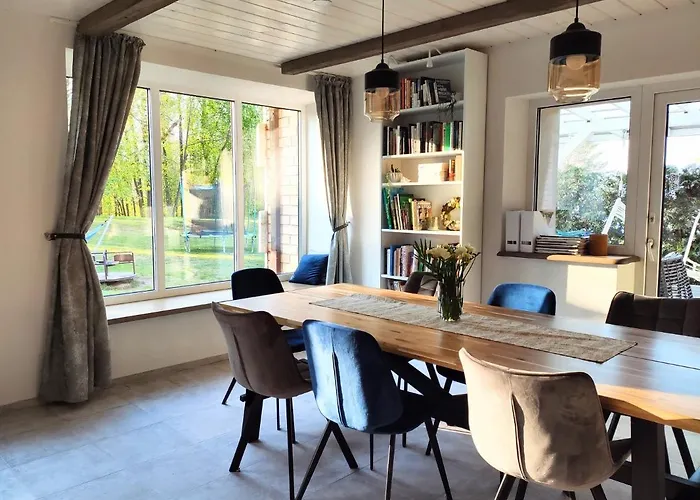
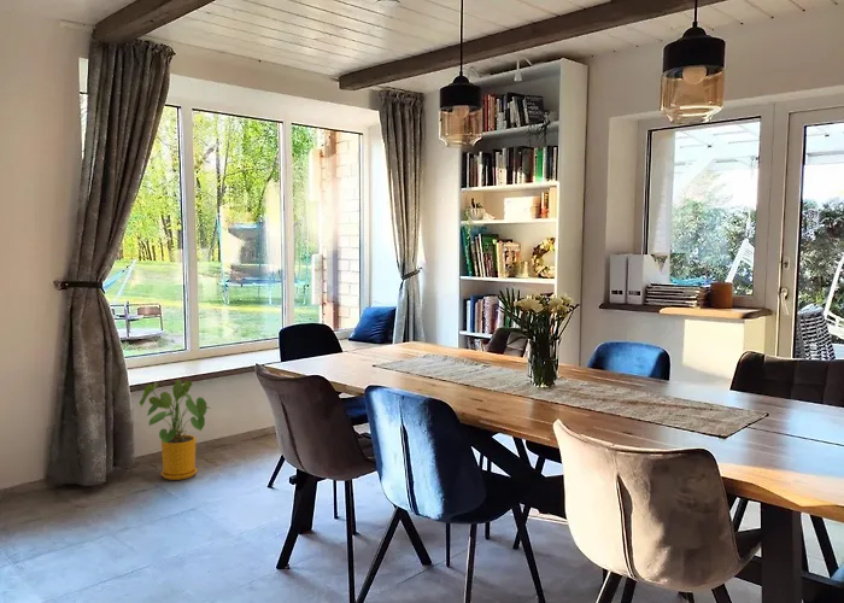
+ house plant [139,377,212,481]
